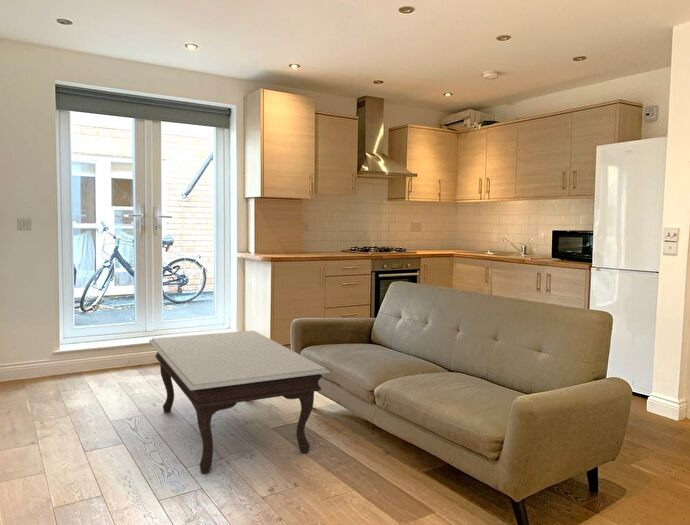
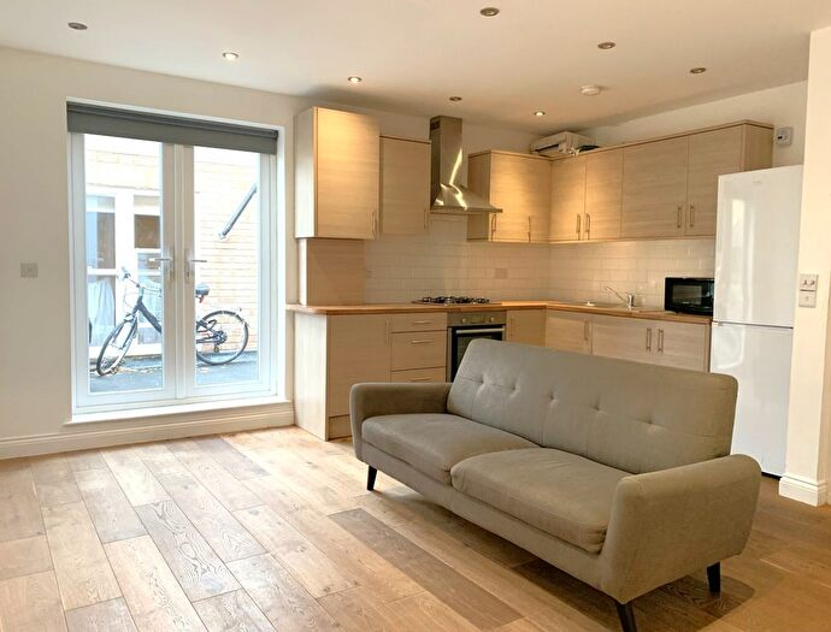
- coffee table [148,330,331,474]
